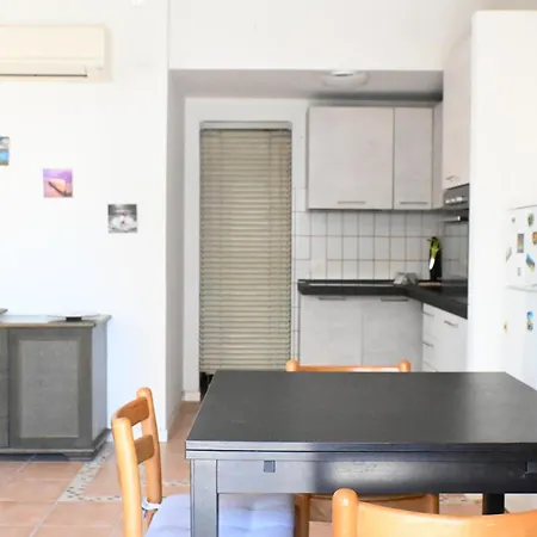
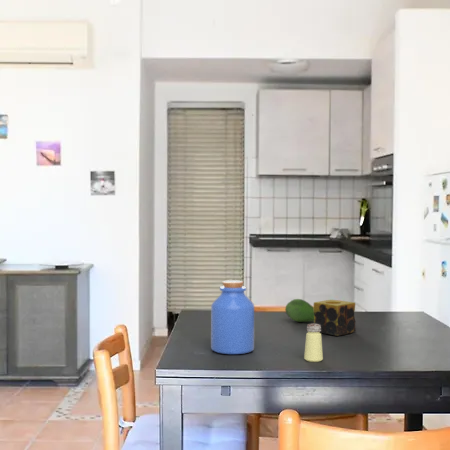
+ fruit [284,298,314,323]
+ jar [210,279,255,355]
+ candle [313,299,357,337]
+ saltshaker [303,323,324,363]
